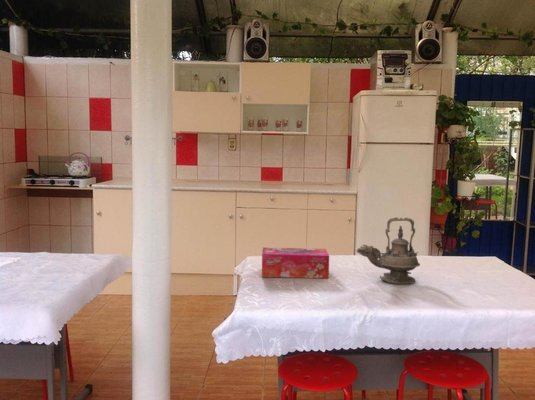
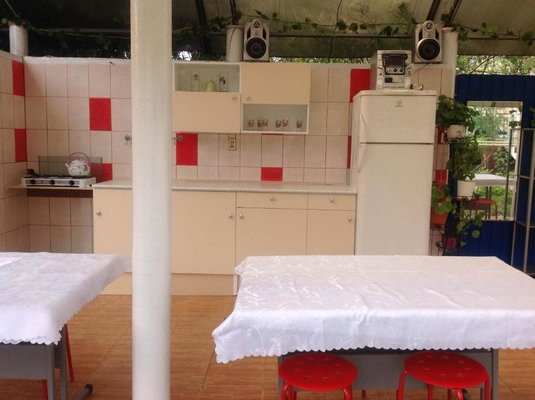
- tissue box [261,246,330,279]
- teapot [355,216,421,285]
